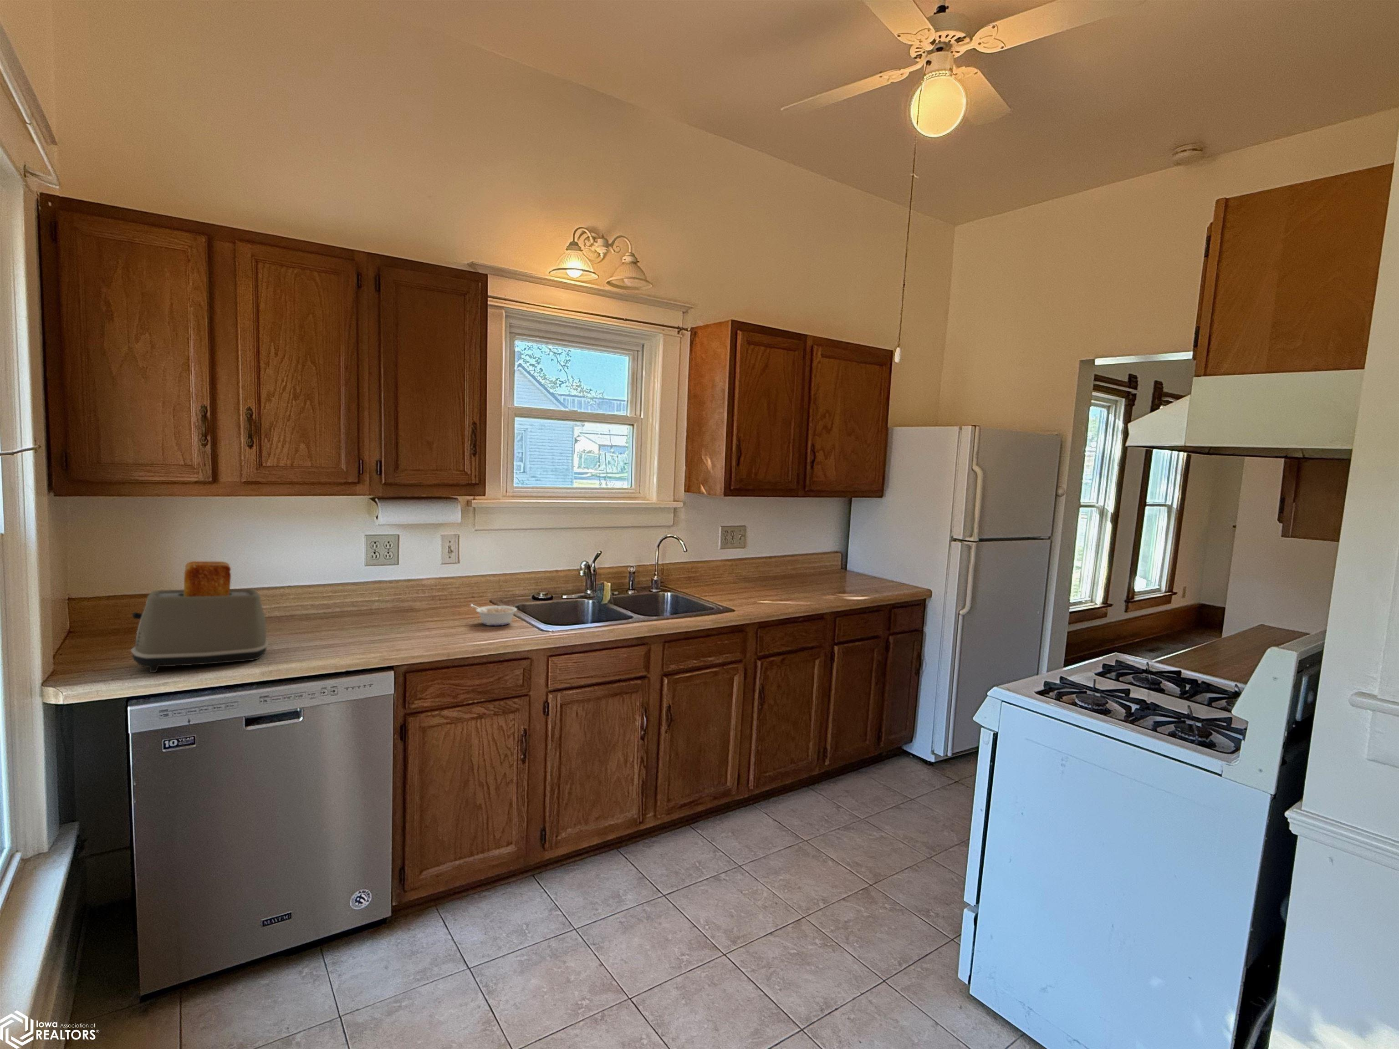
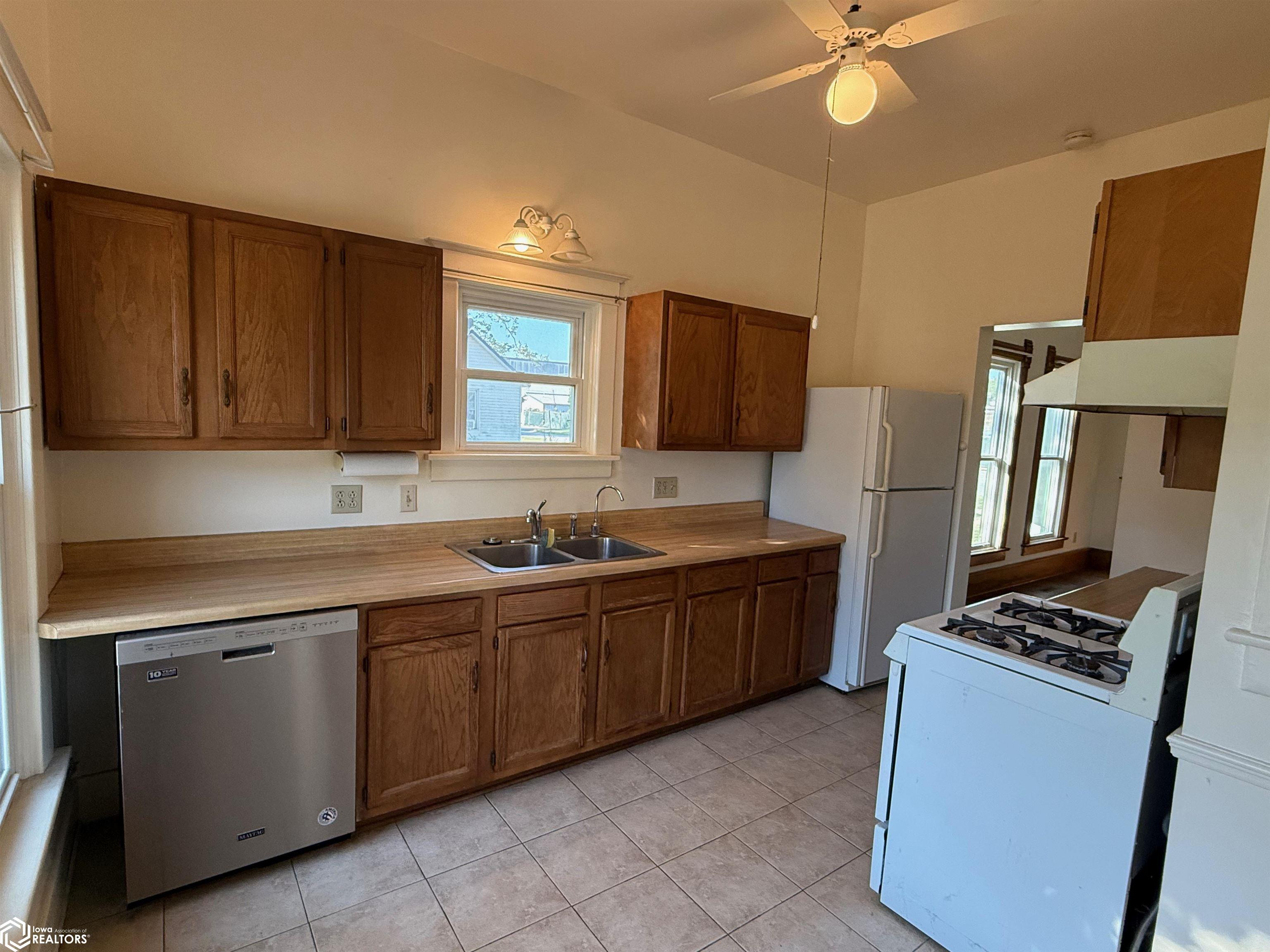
- toaster [131,561,269,672]
- legume [470,604,518,626]
